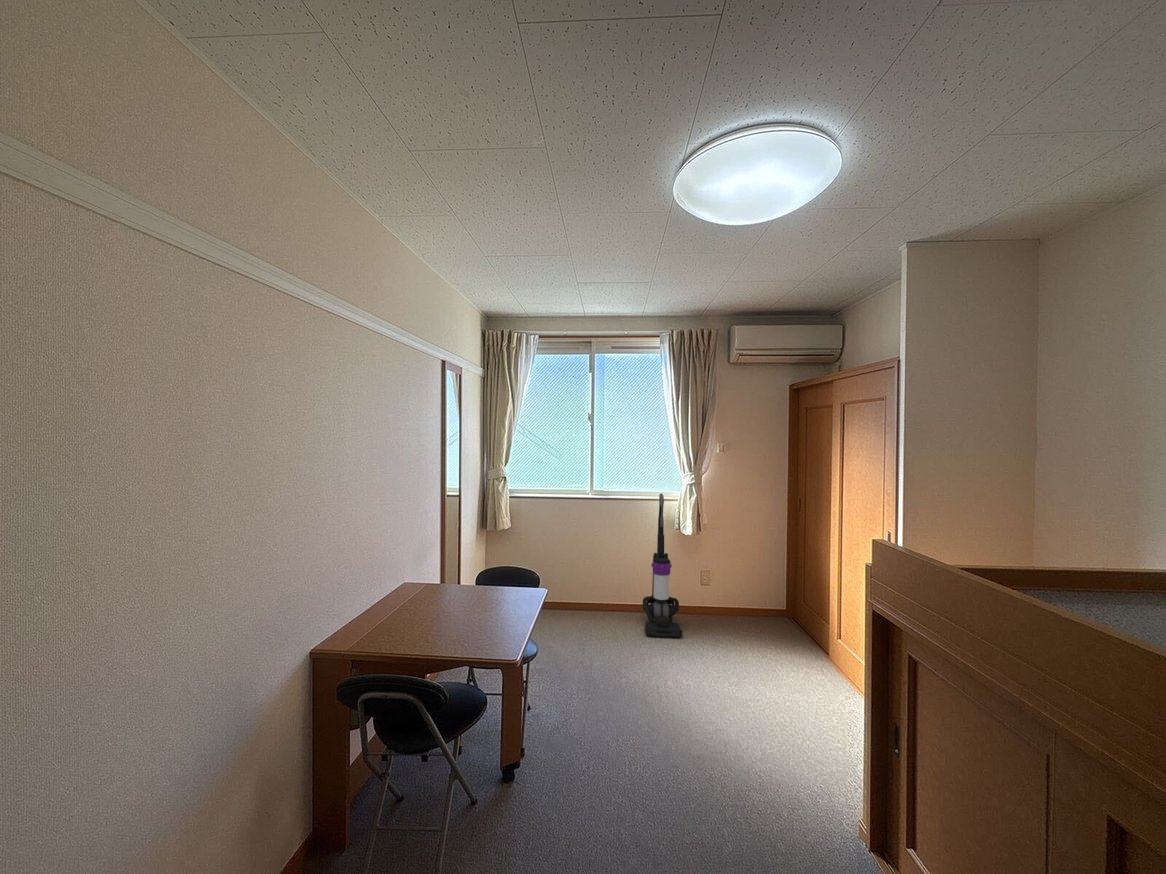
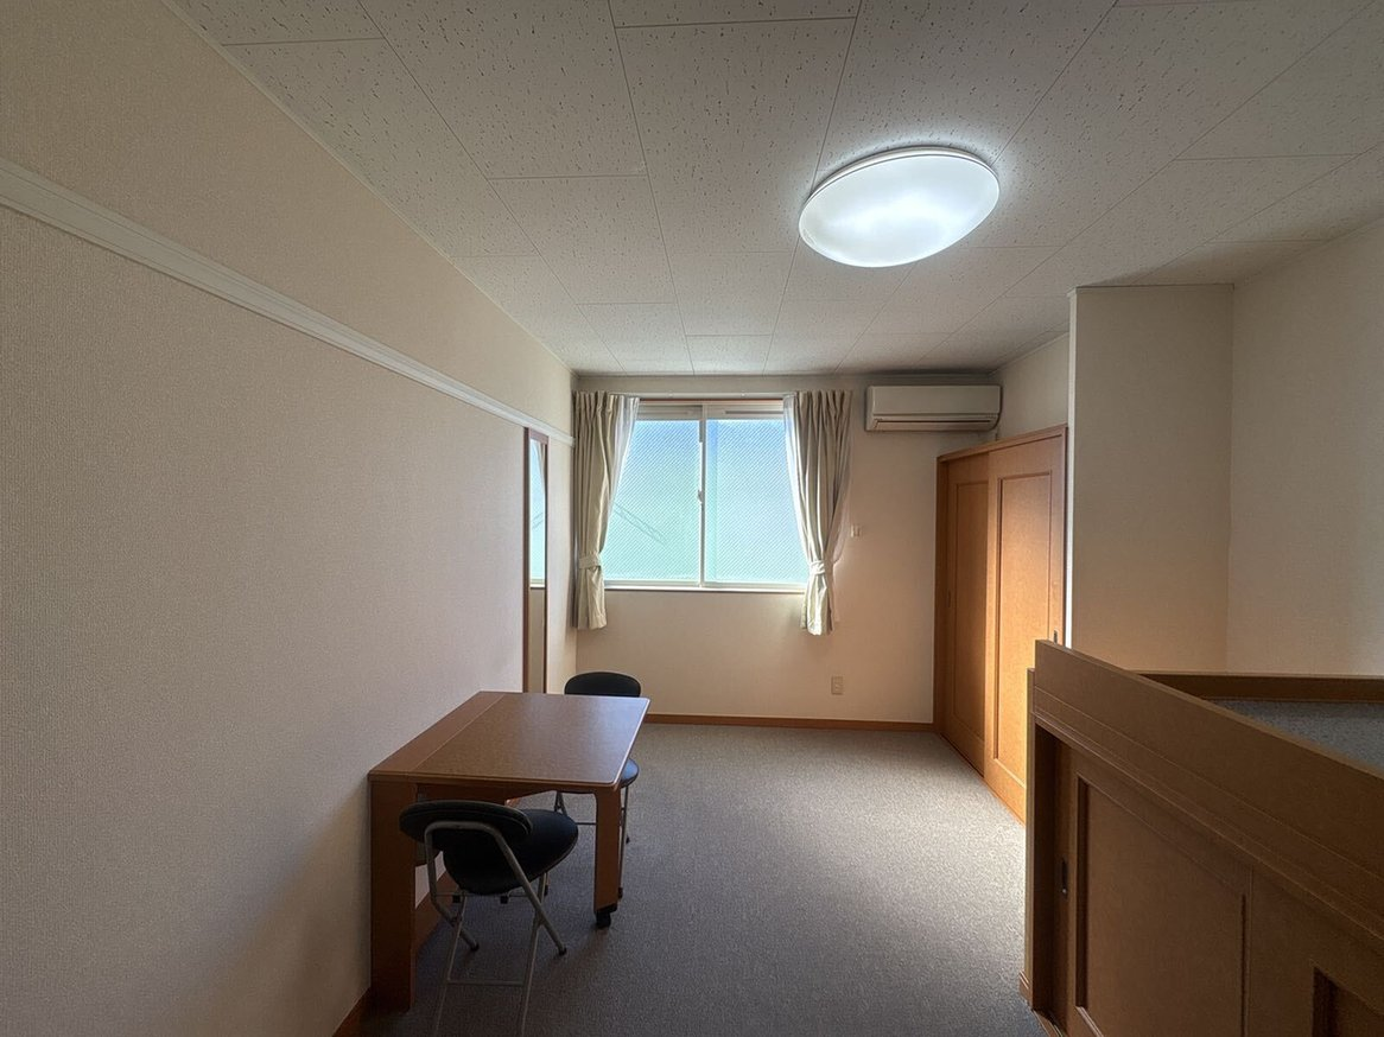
- vacuum cleaner [642,493,683,638]
